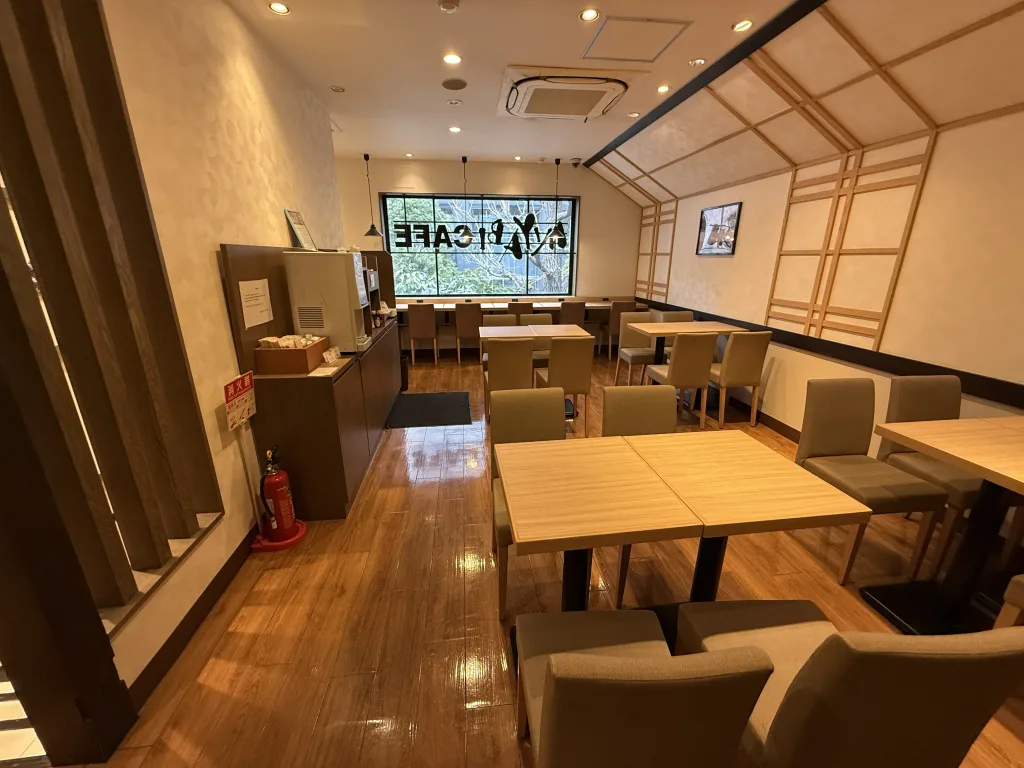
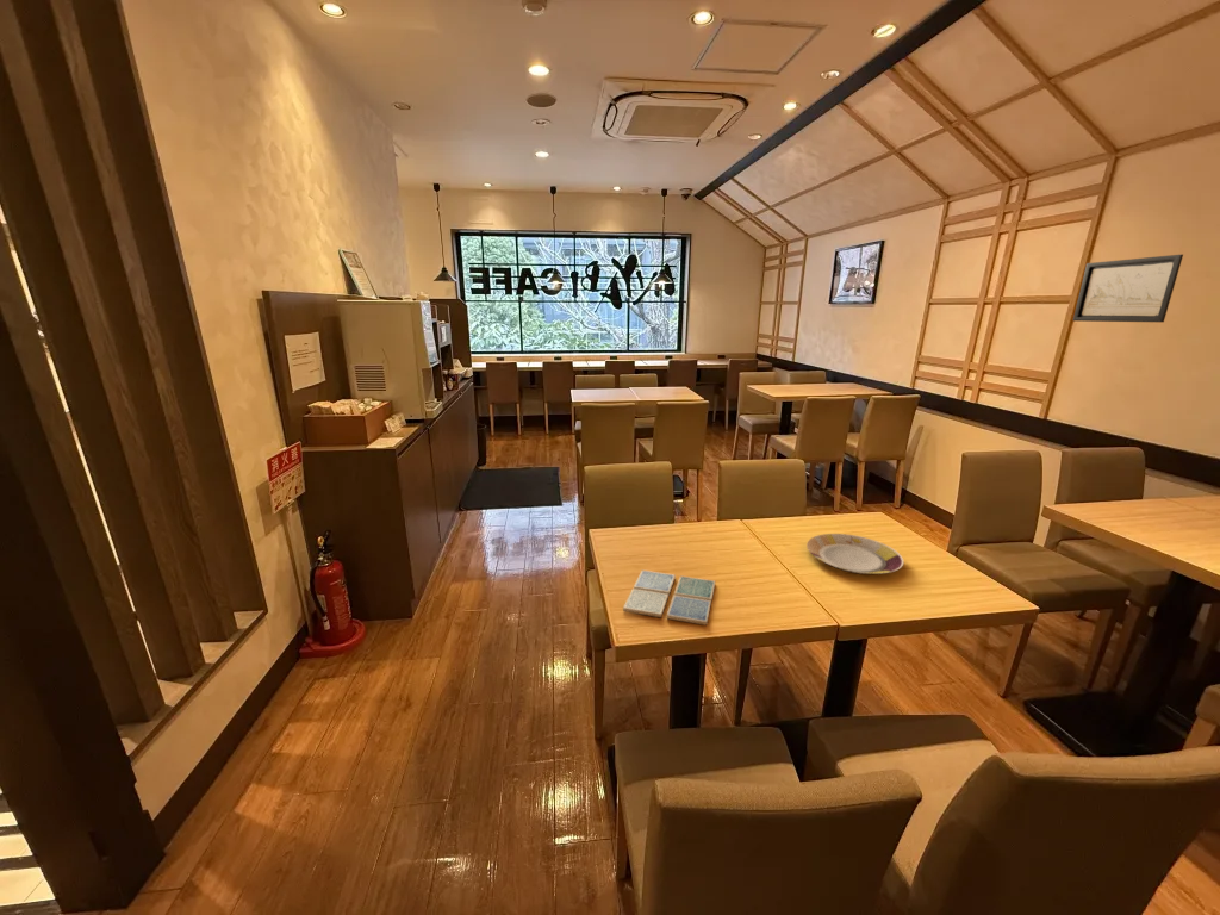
+ wall art [1072,254,1184,323]
+ drink coaster [622,569,716,627]
+ plate [805,533,904,575]
